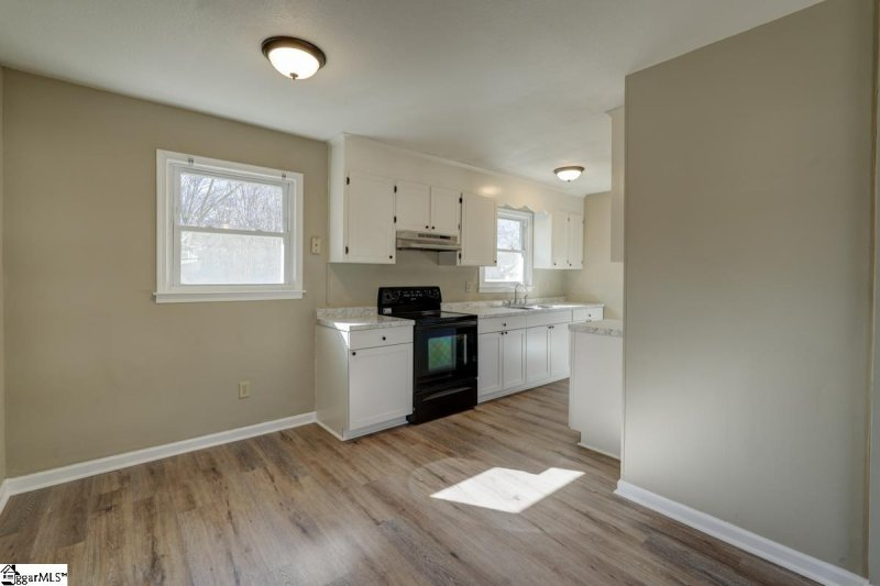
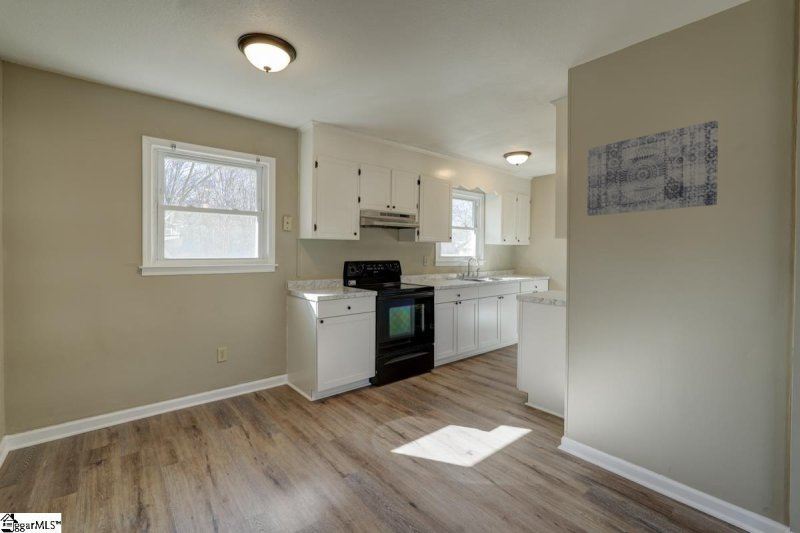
+ wall art [586,119,719,217]
